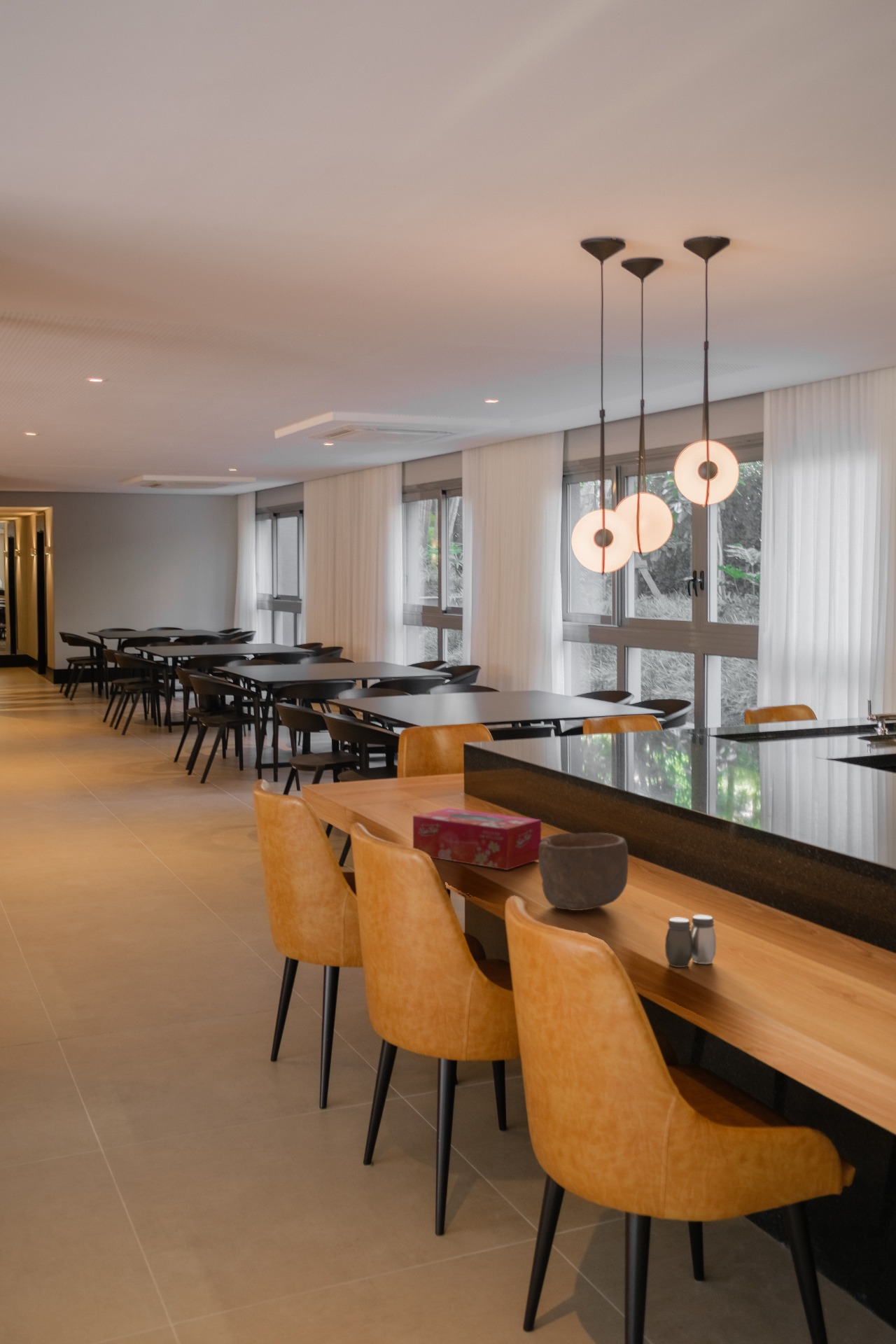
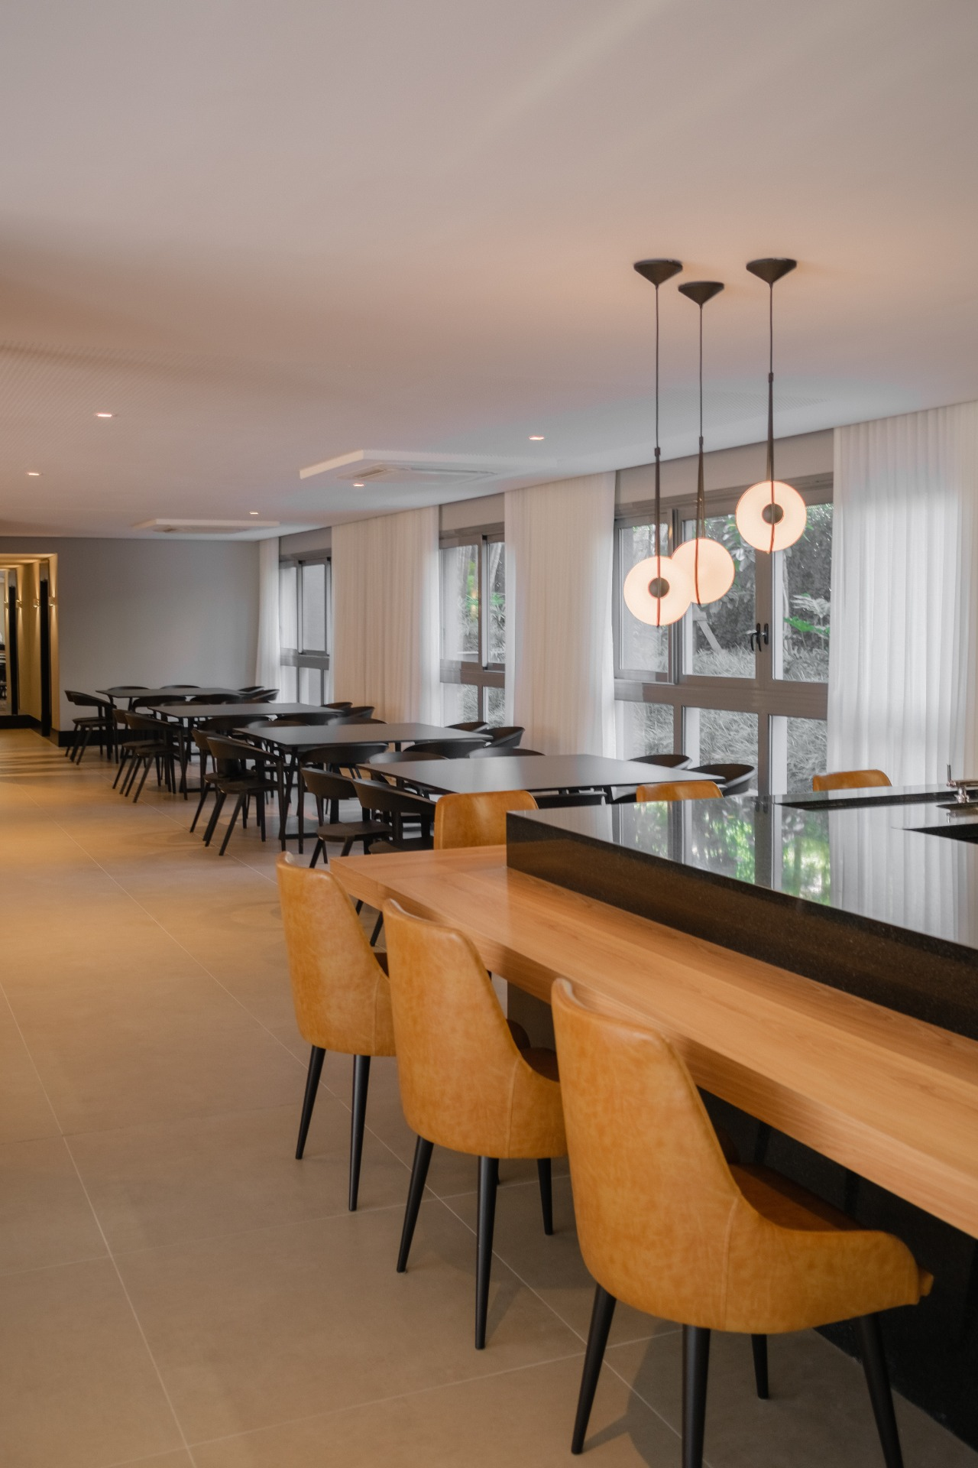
- bowl [538,832,629,911]
- salt and pepper shaker [664,914,717,968]
- tissue box [412,807,542,871]
